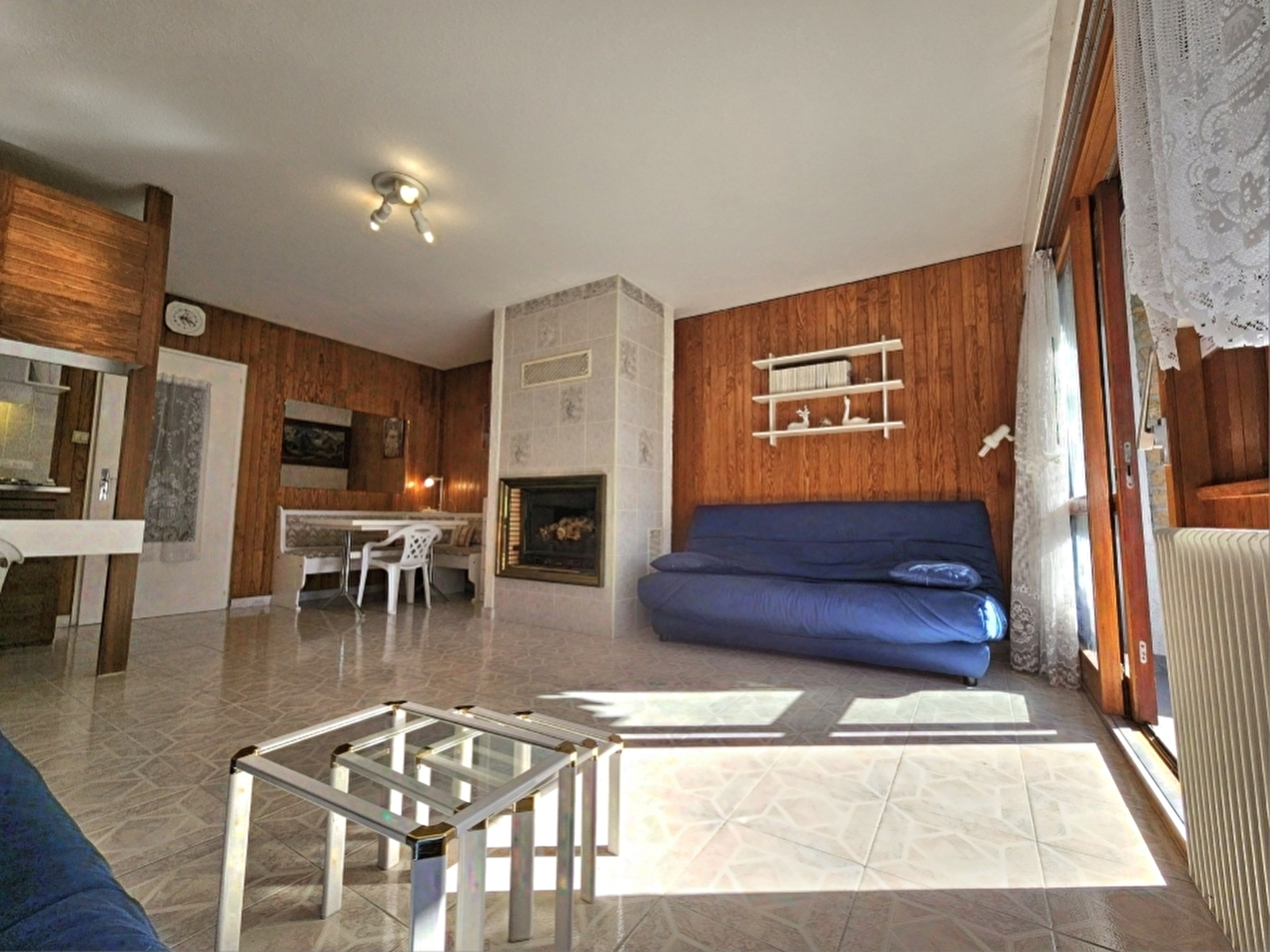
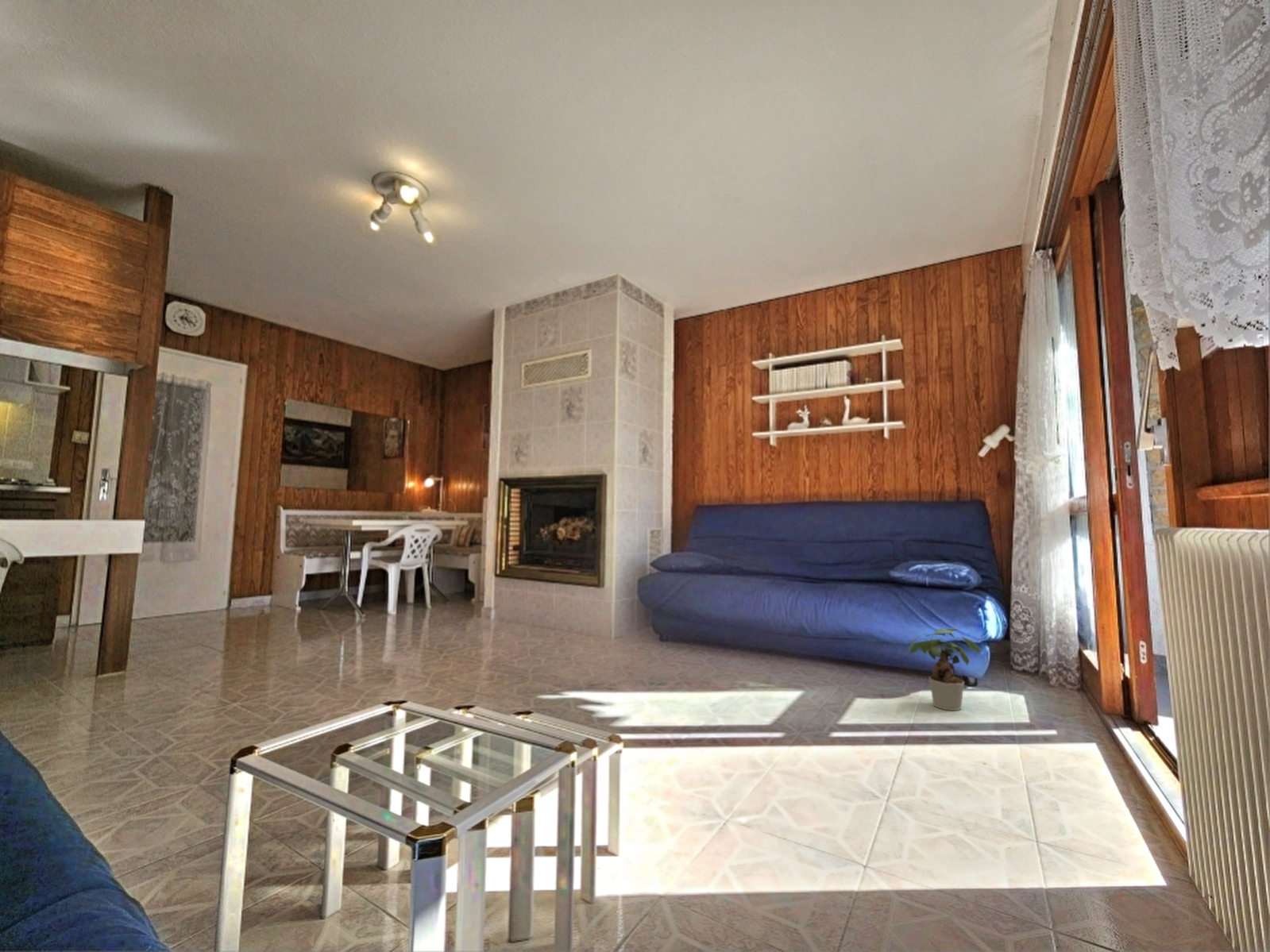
+ potted plant [905,628,981,711]
